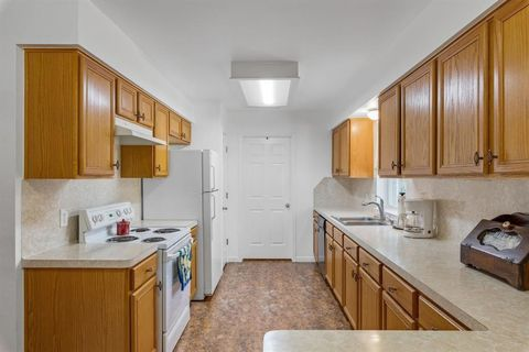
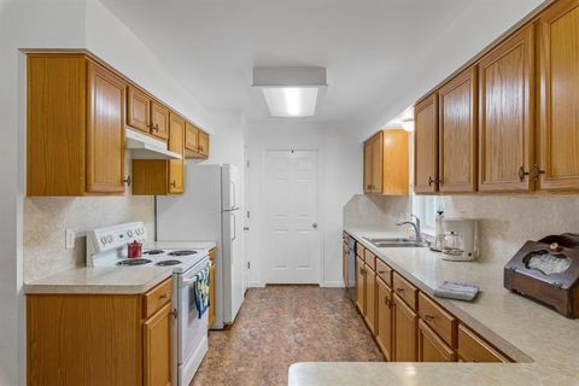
+ dish towel [431,280,480,302]
